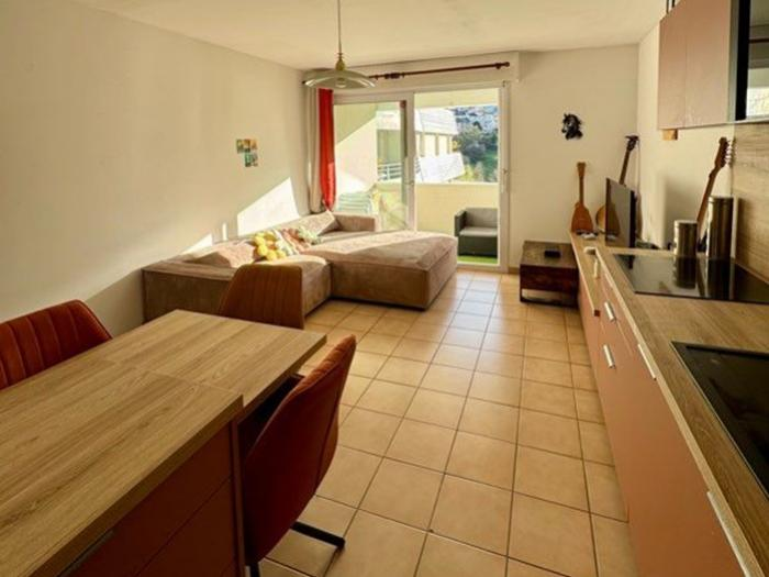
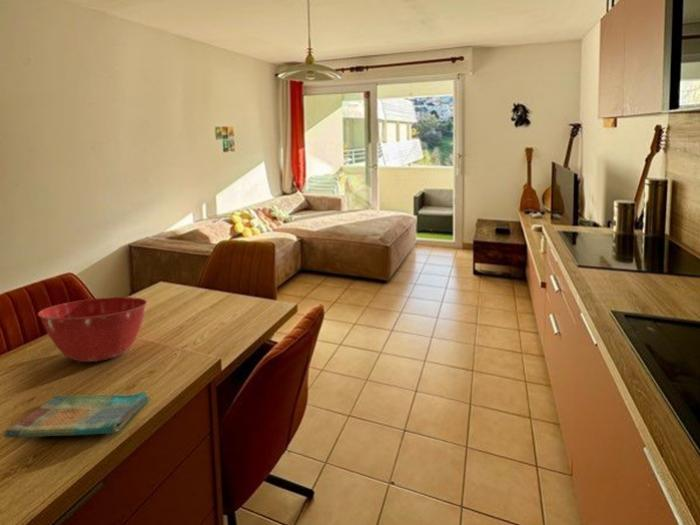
+ mixing bowl [37,296,148,363]
+ dish towel [3,391,151,438]
